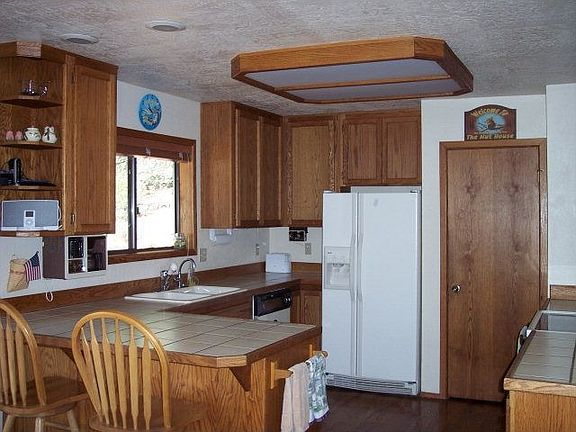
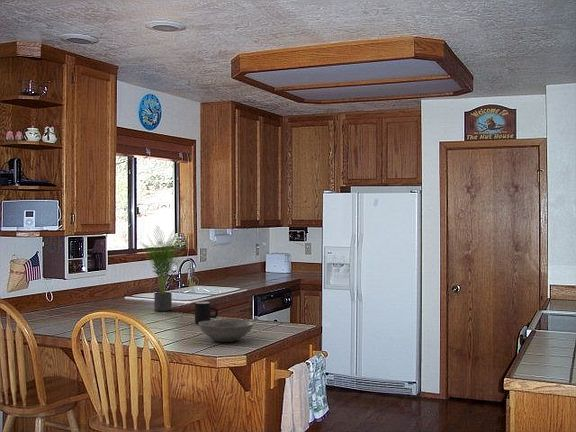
+ bowl [198,318,255,343]
+ potted plant [139,225,186,312]
+ mug [194,300,219,325]
